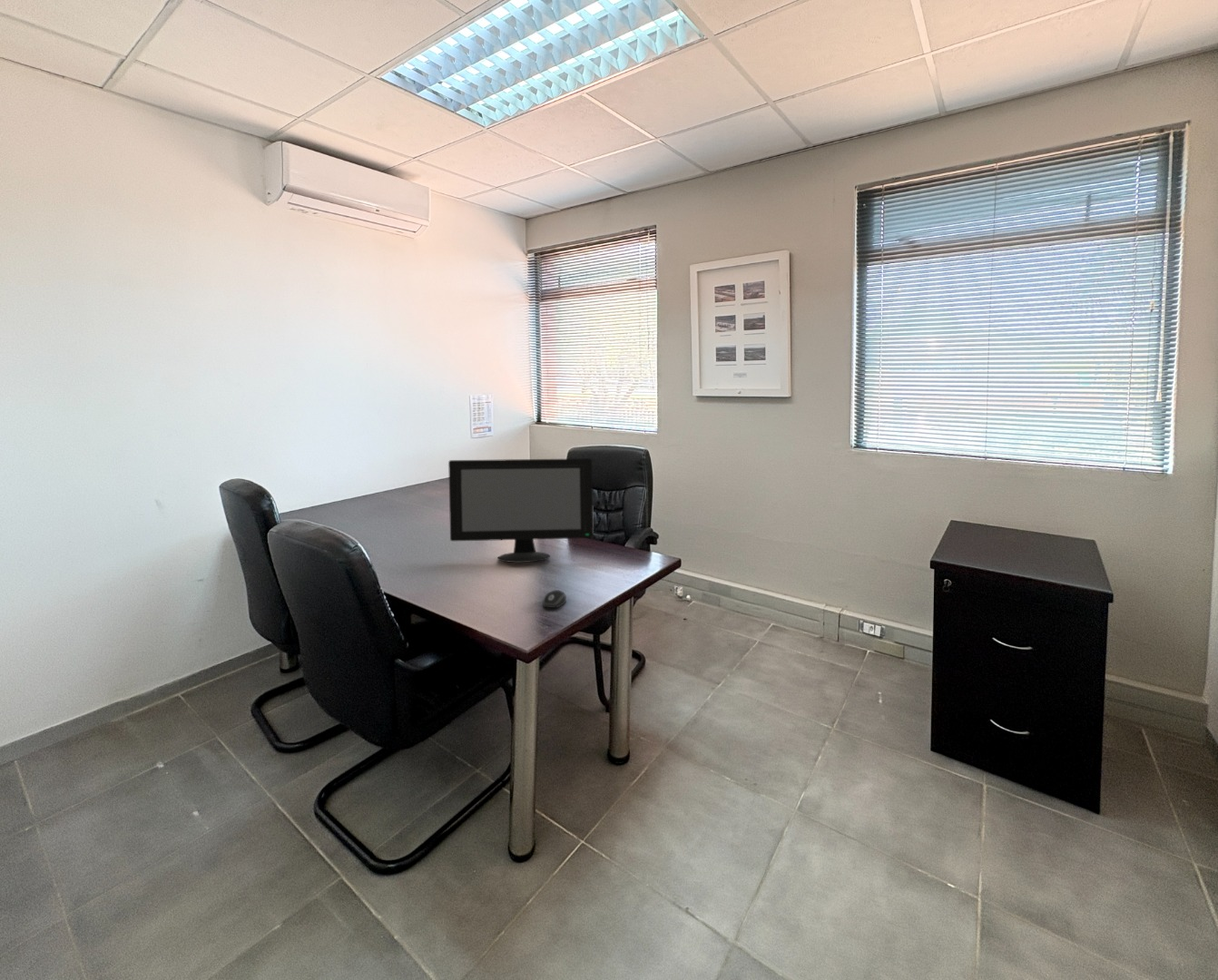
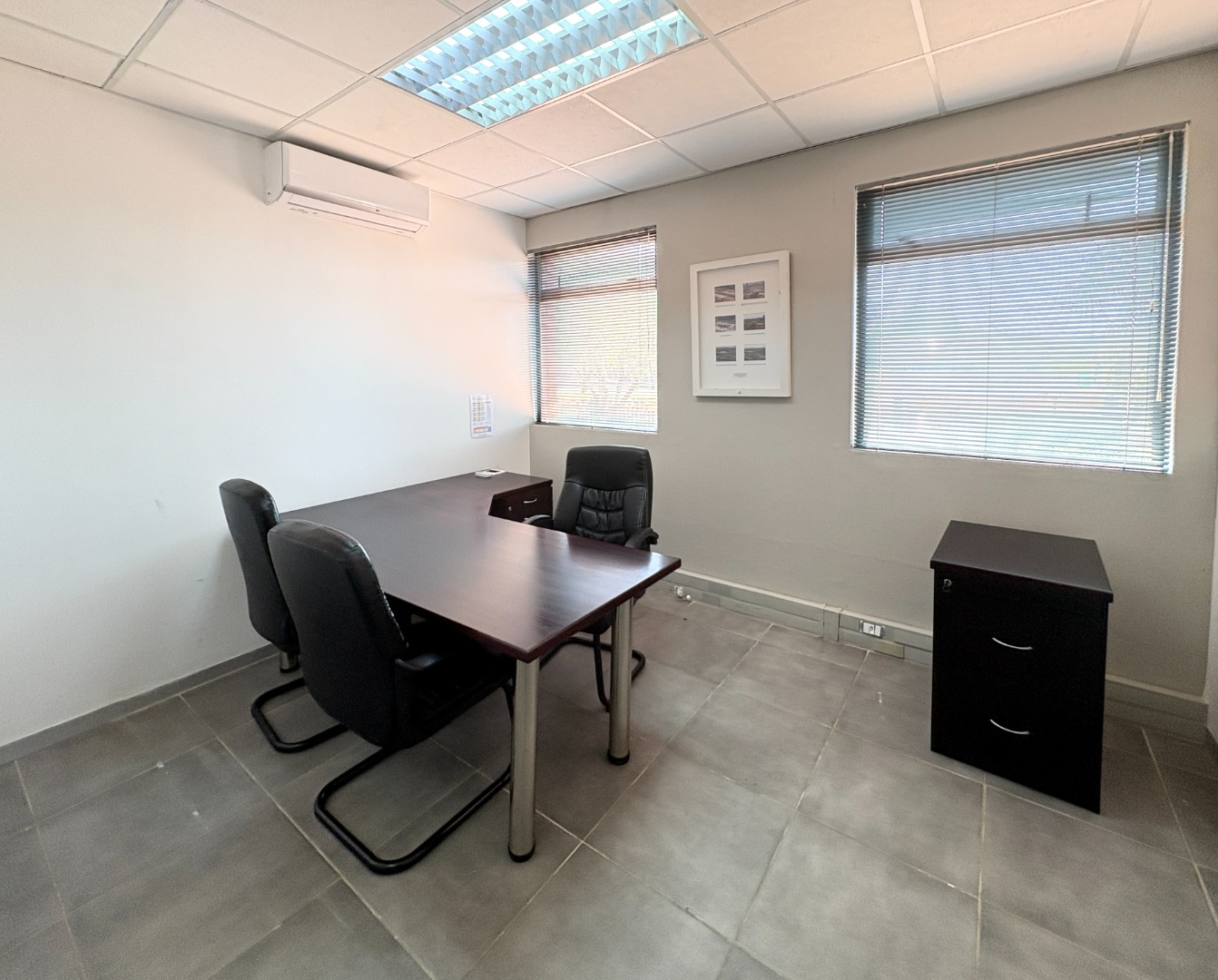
- computer monitor [447,457,594,564]
- computer mouse [542,589,567,609]
